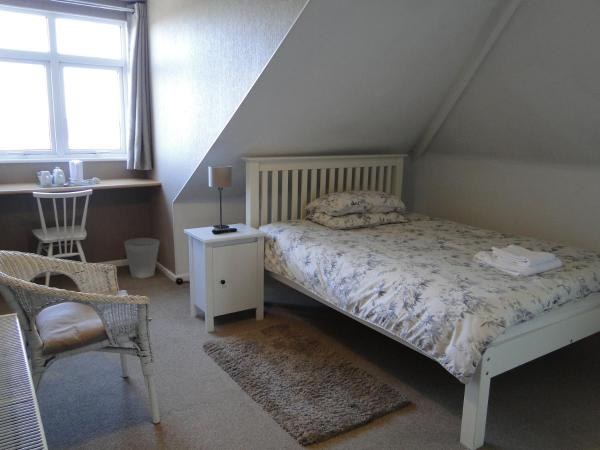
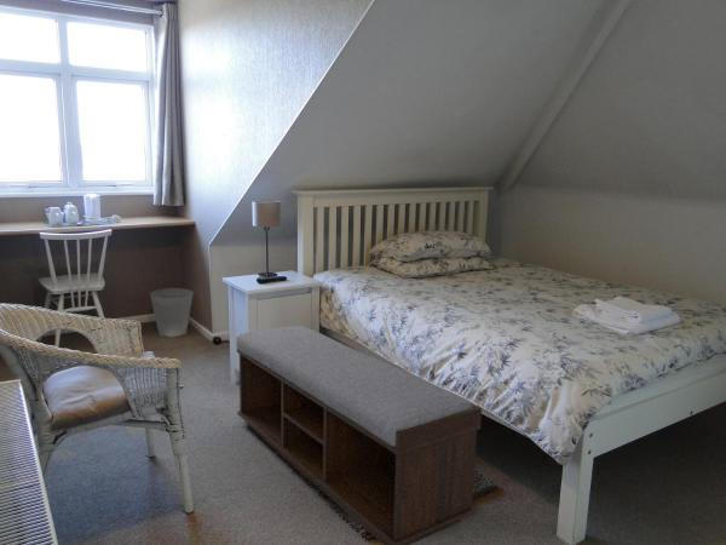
+ bench [235,325,483,545]
